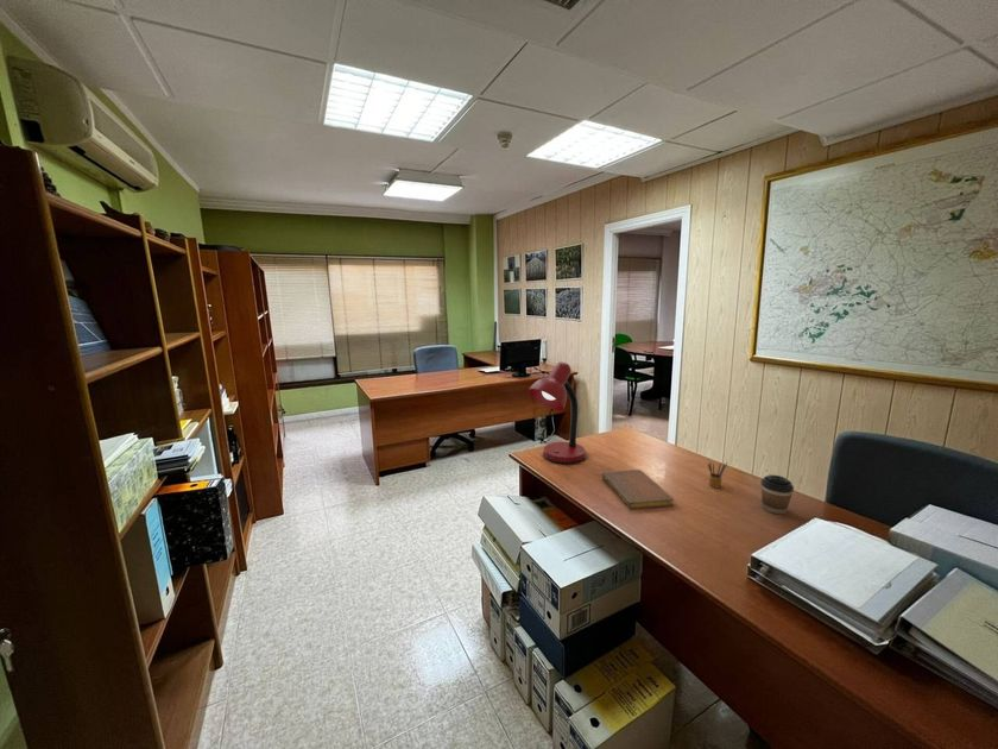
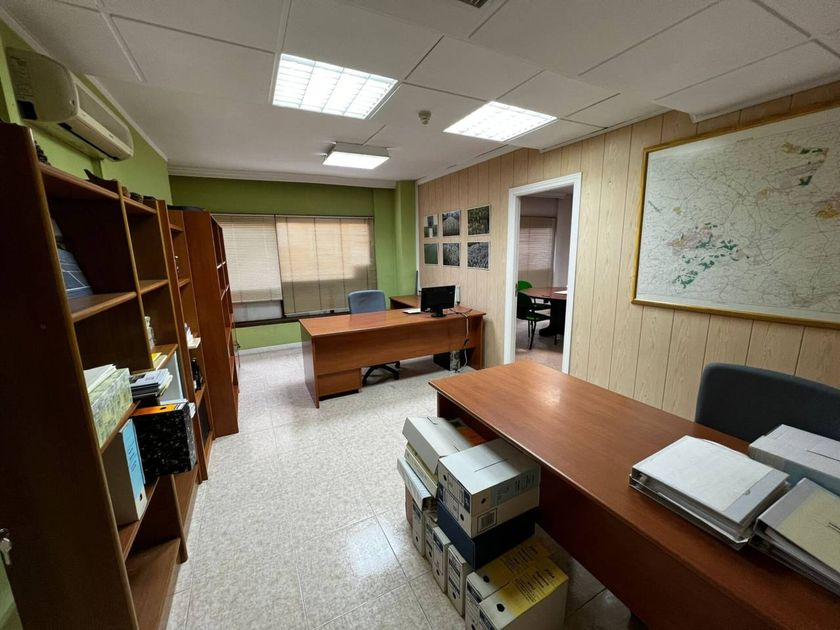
- pencil box [707,461,728,489]
- notebook [601,468,675,510]
- desk lamp [528,361,588,465]
- coffee cup [760,474,795,515]
